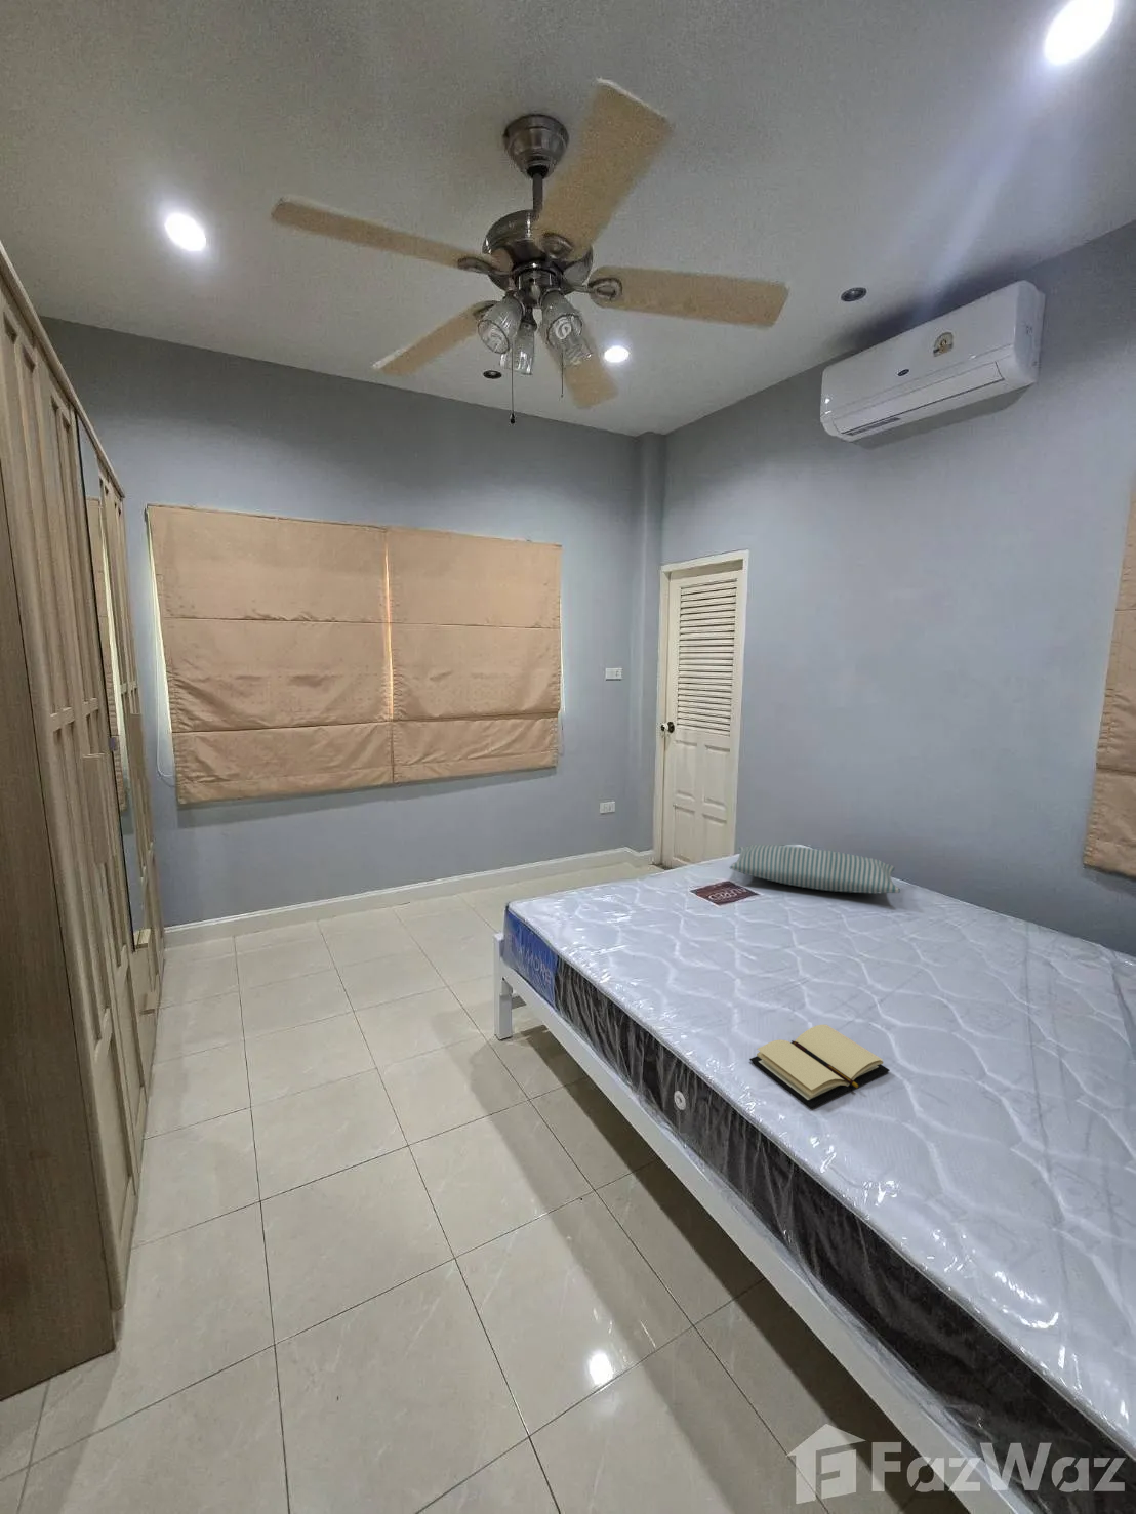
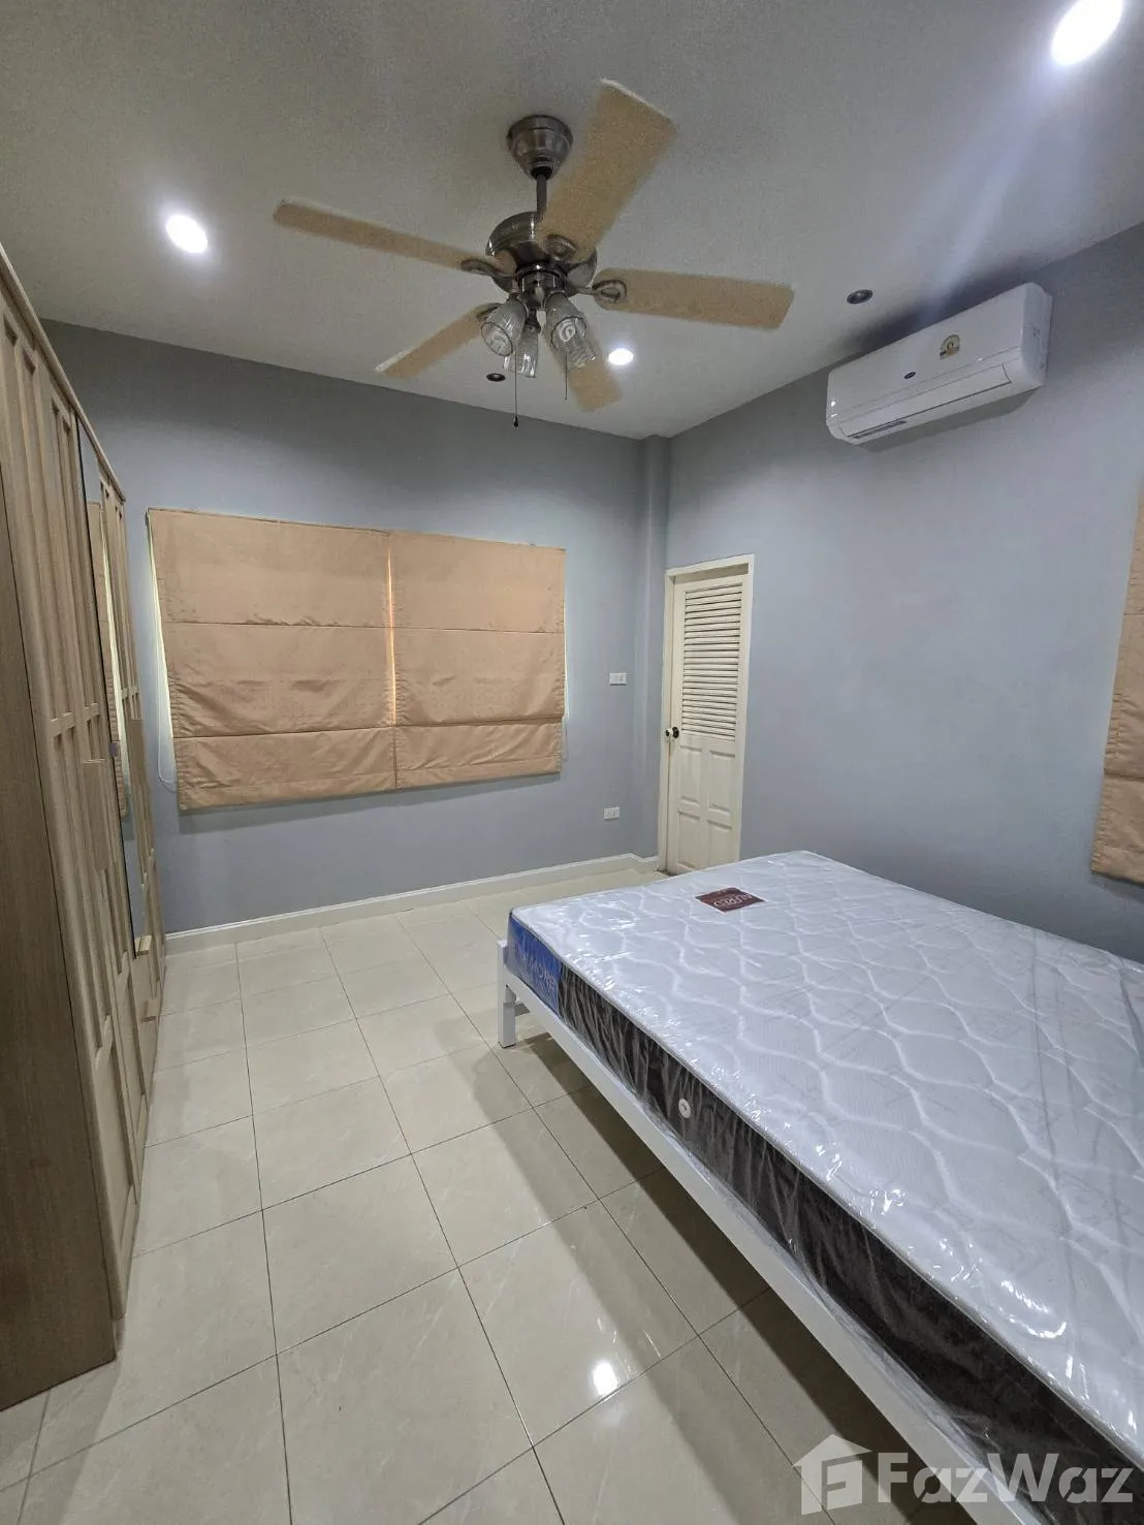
- book [749,1024,891,1110]
- pillow [729,843,901,895]
